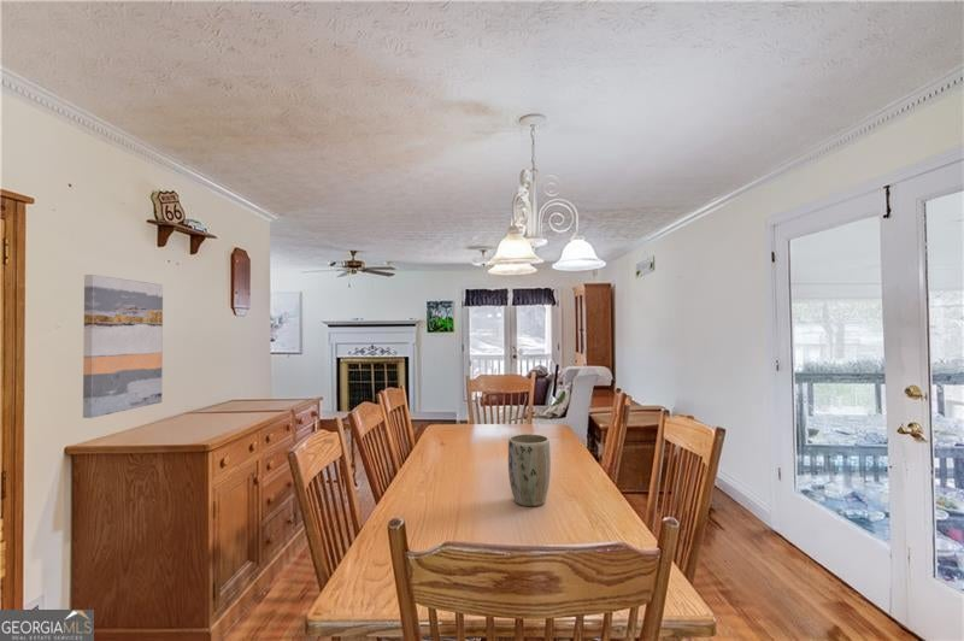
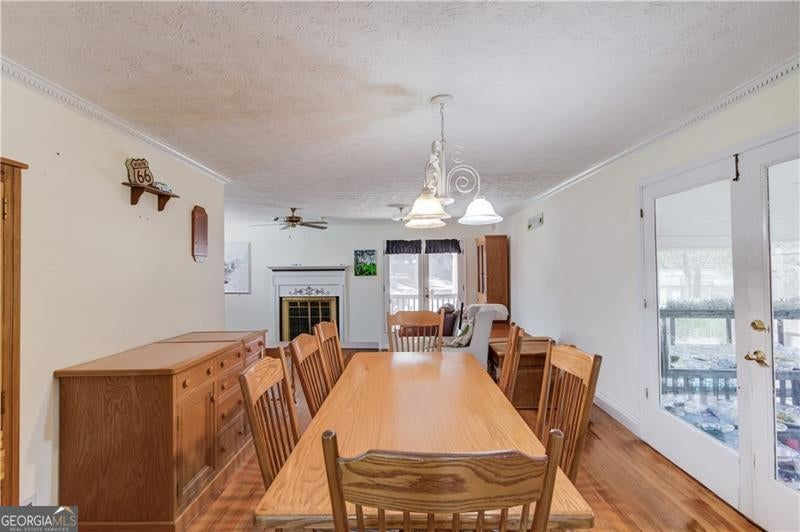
- wall art [82,274,164,419]
- plant pot [507,433,552,507]
